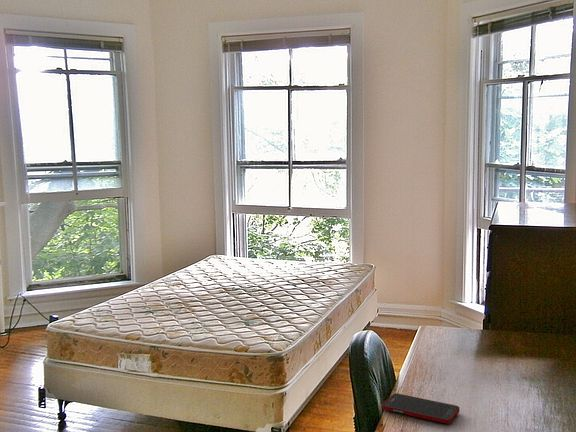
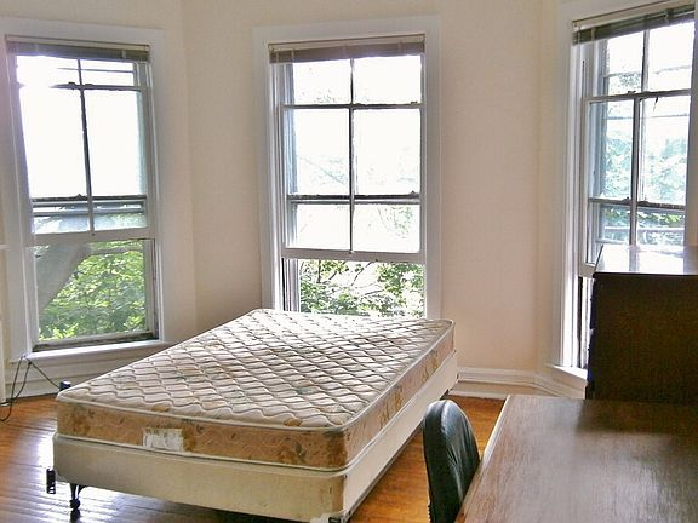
- cell phone [381,393,461,425]
